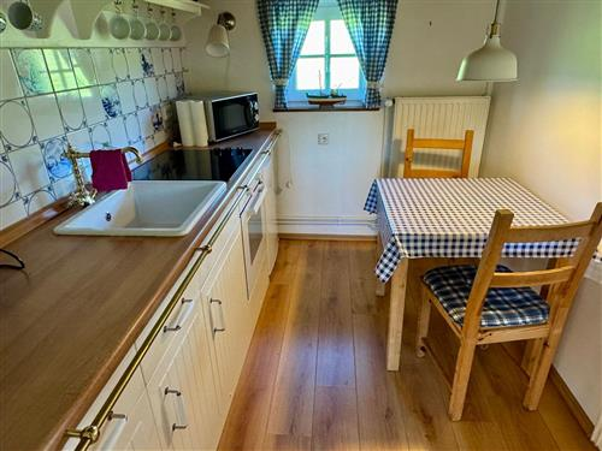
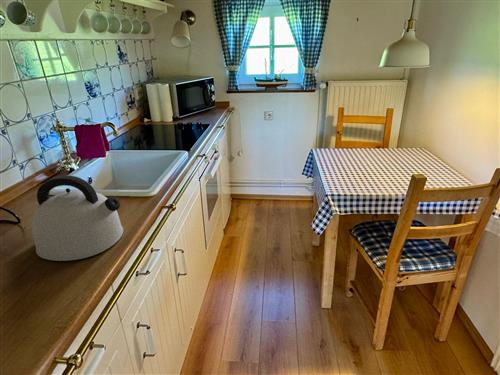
+ kettle [31,175,124,262]
